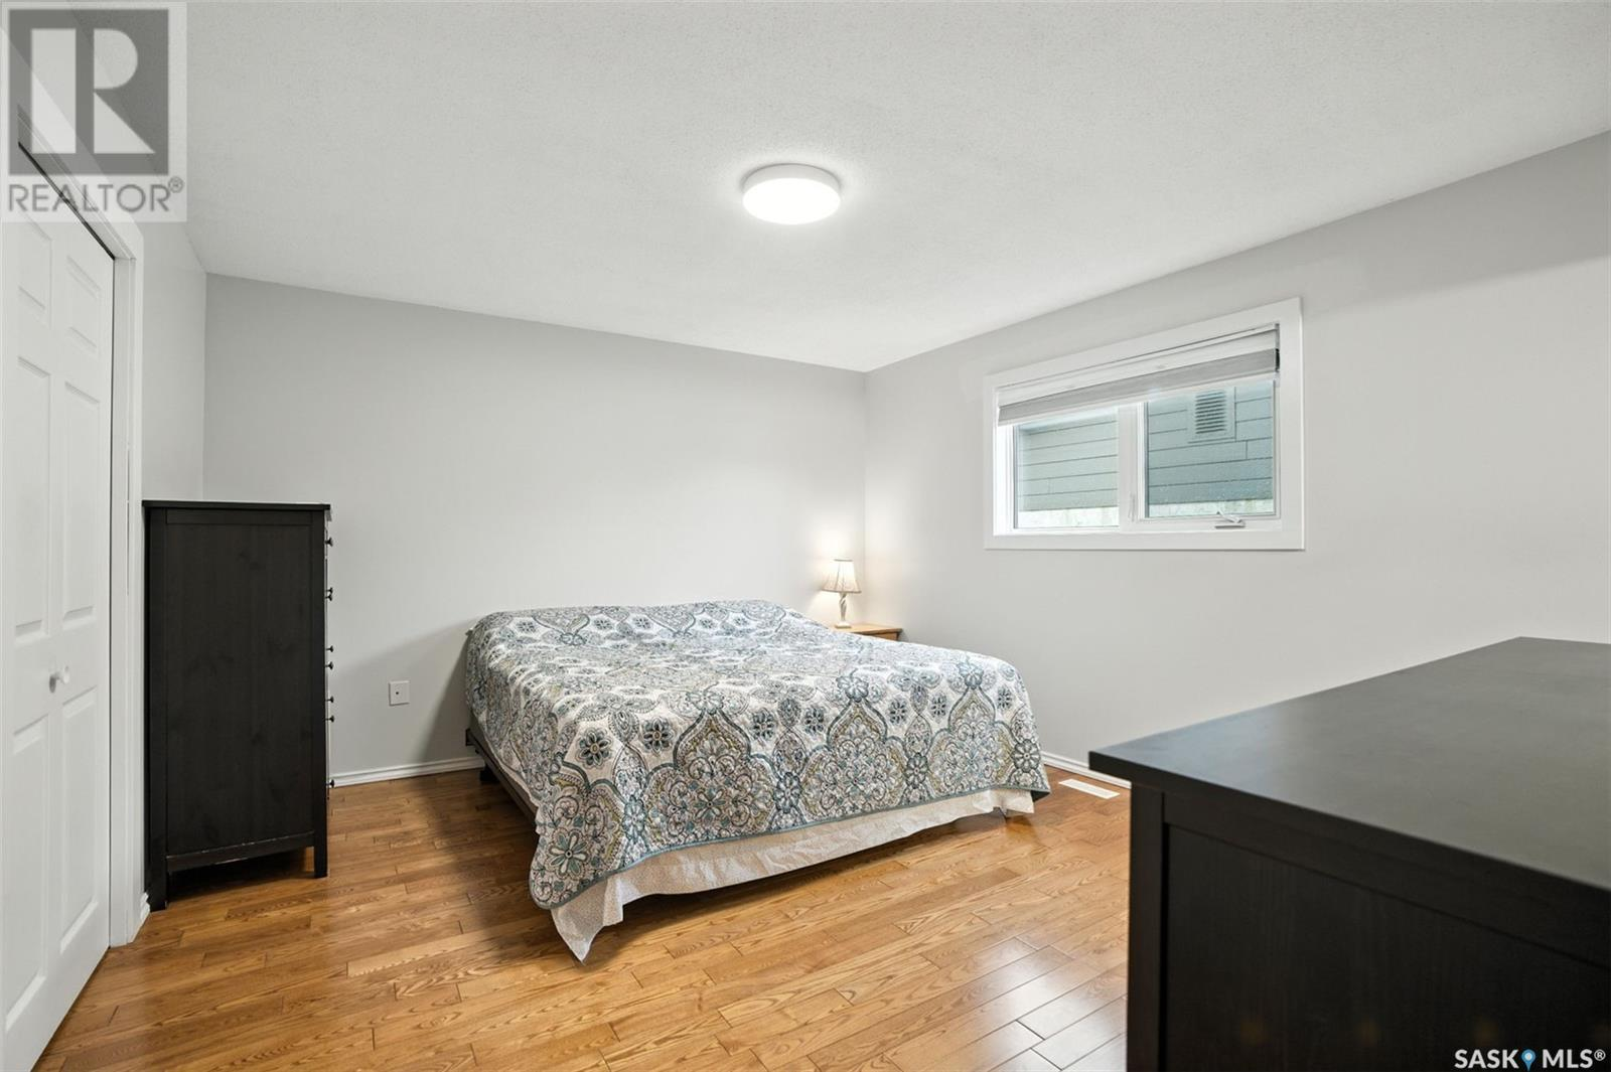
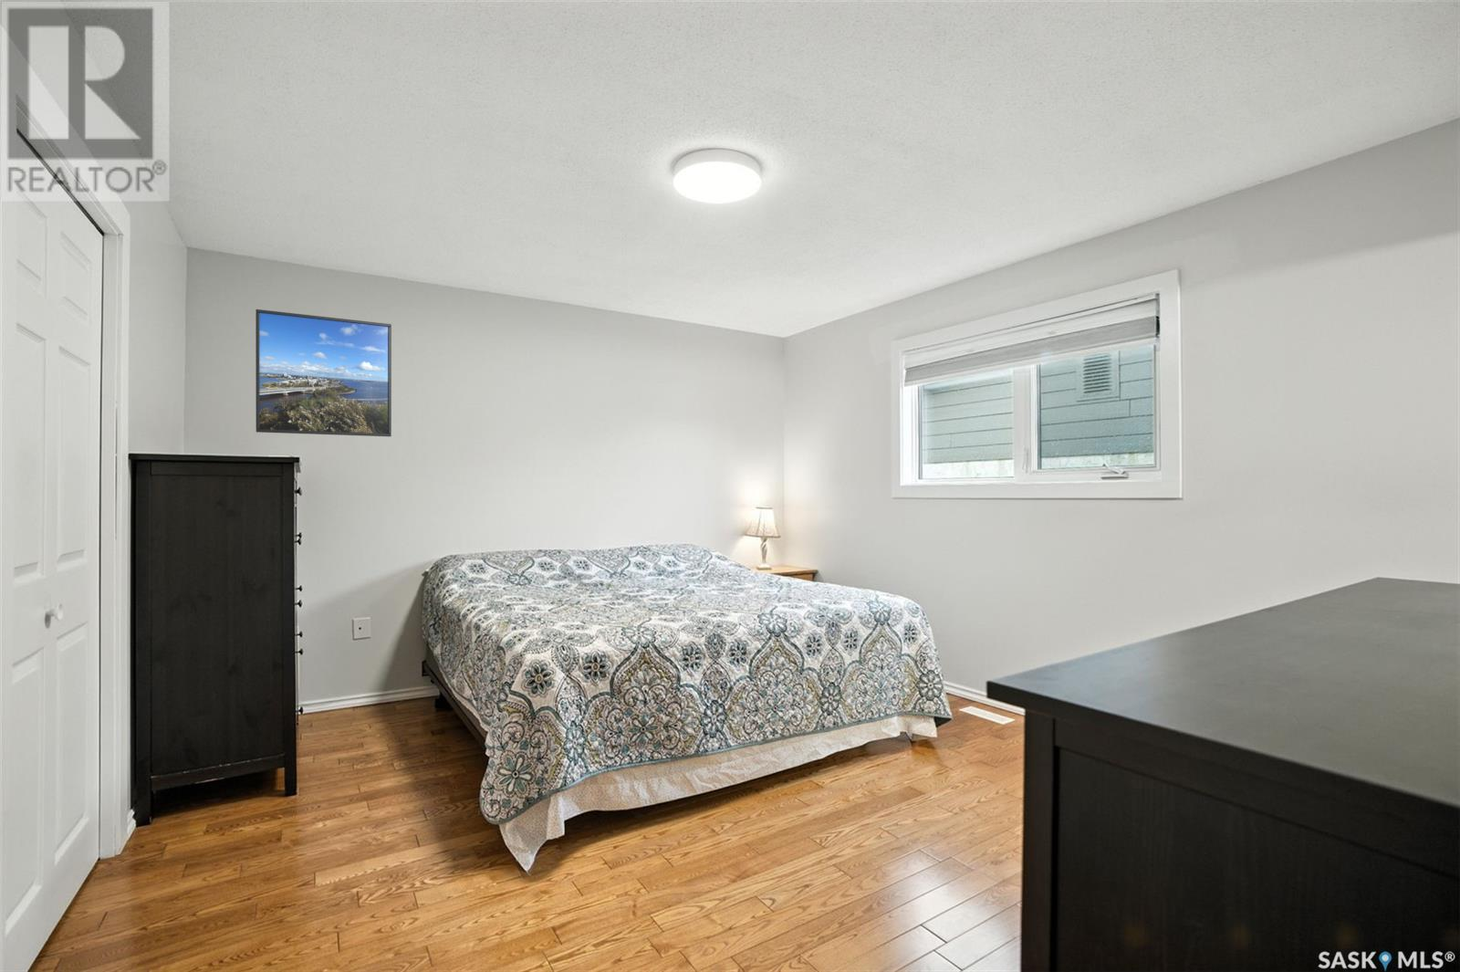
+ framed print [255,308,393,437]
